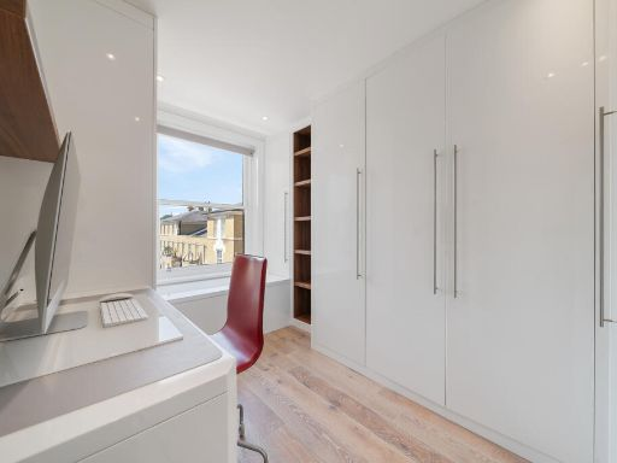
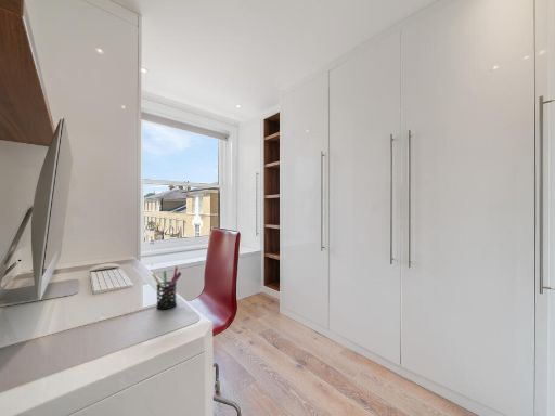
+ pen holder [151,265,182,310]
